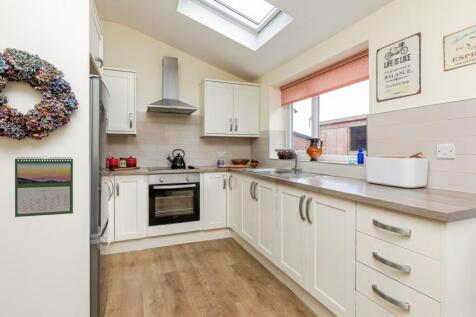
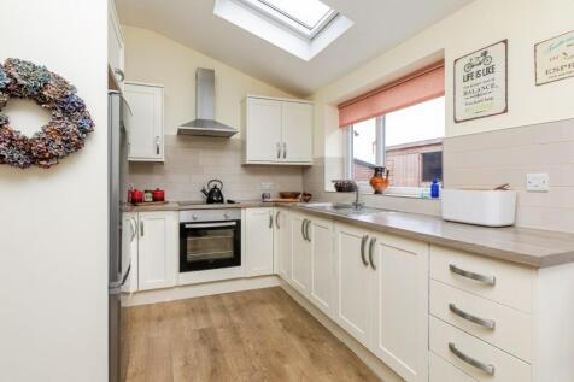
- calendar [14,155,74,218]
